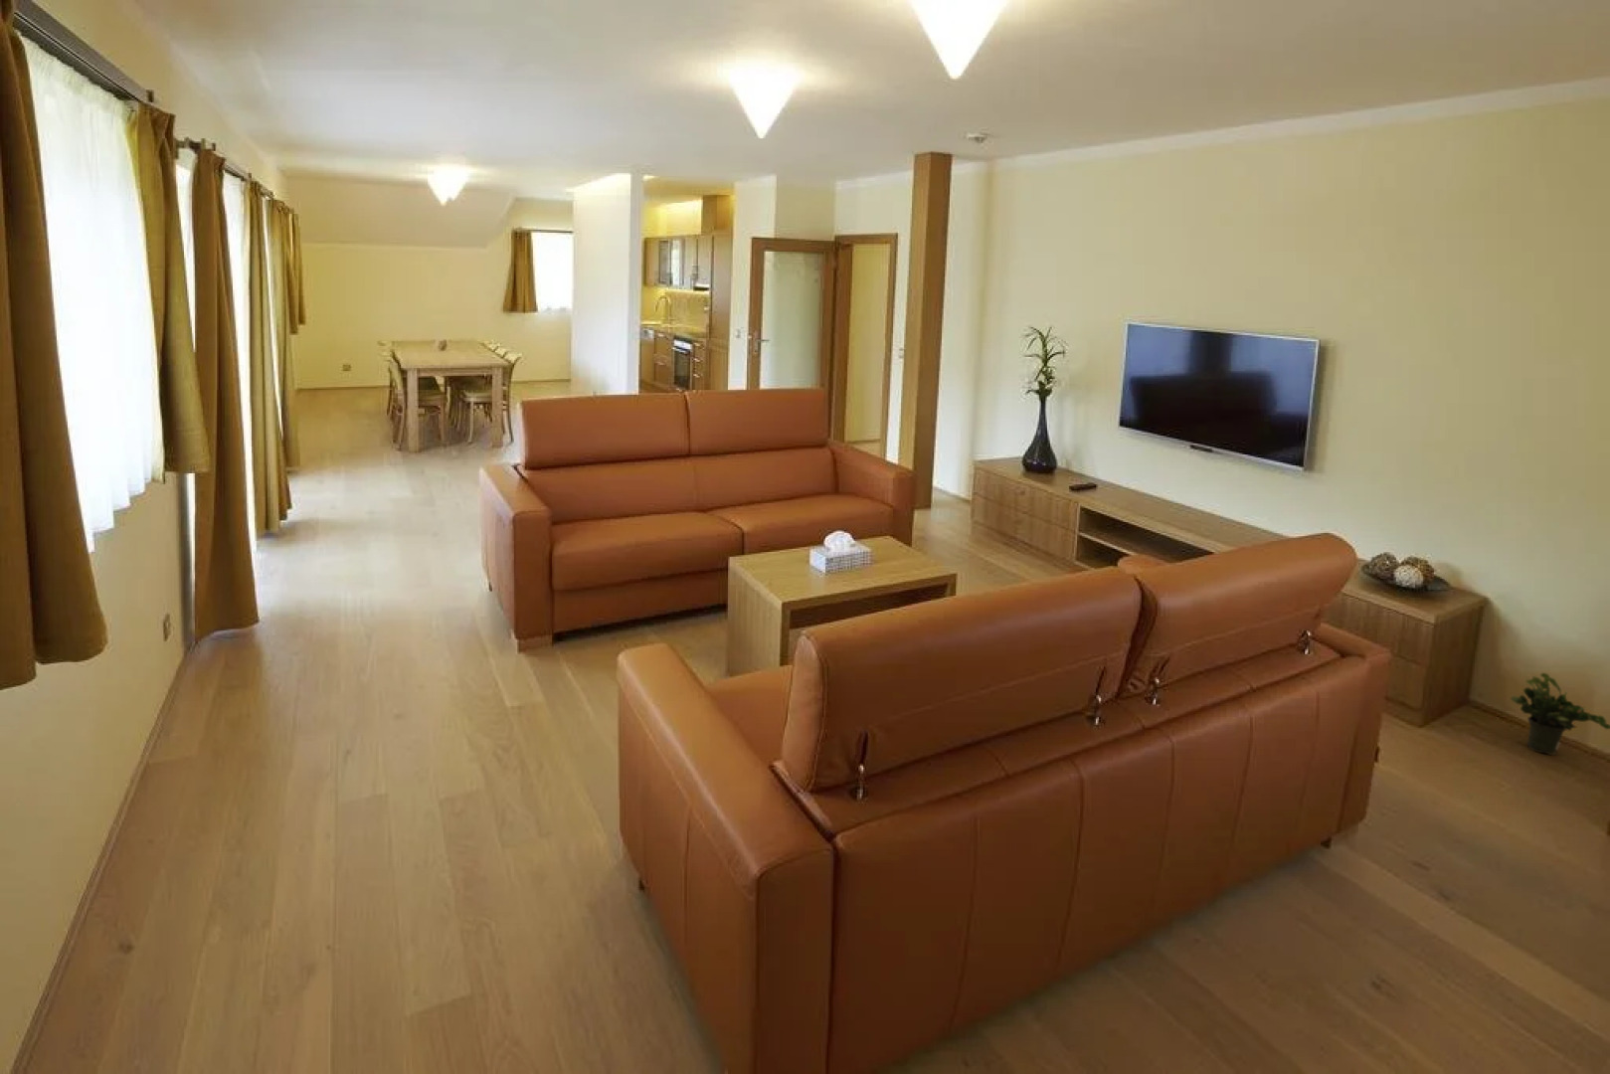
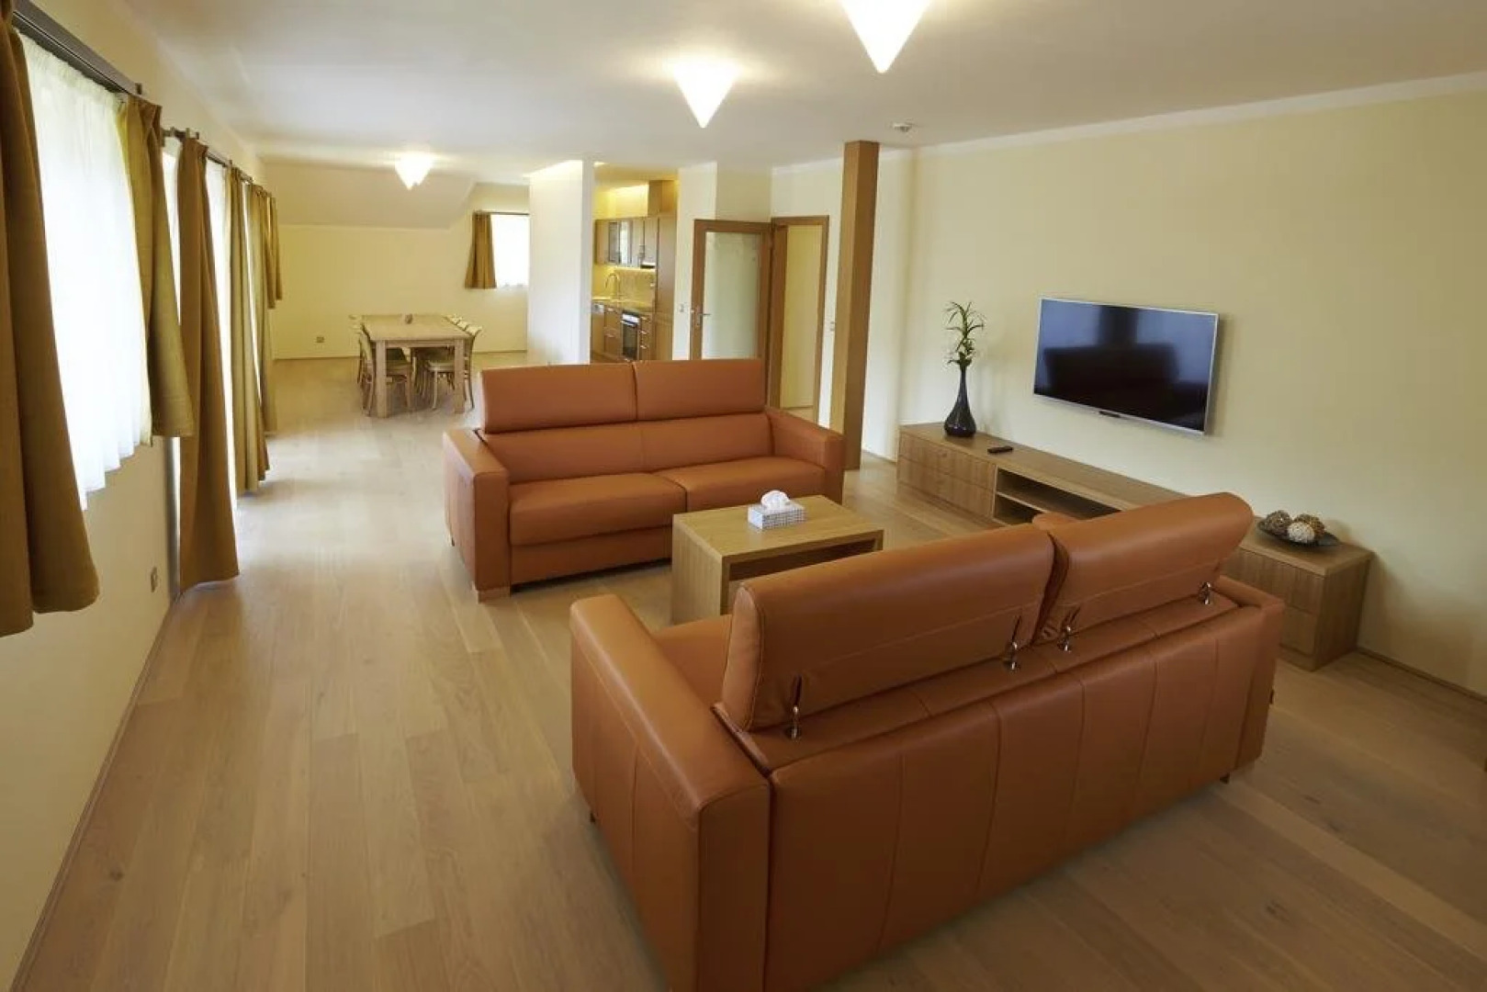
- potted plant [1509,672,1610,756]
